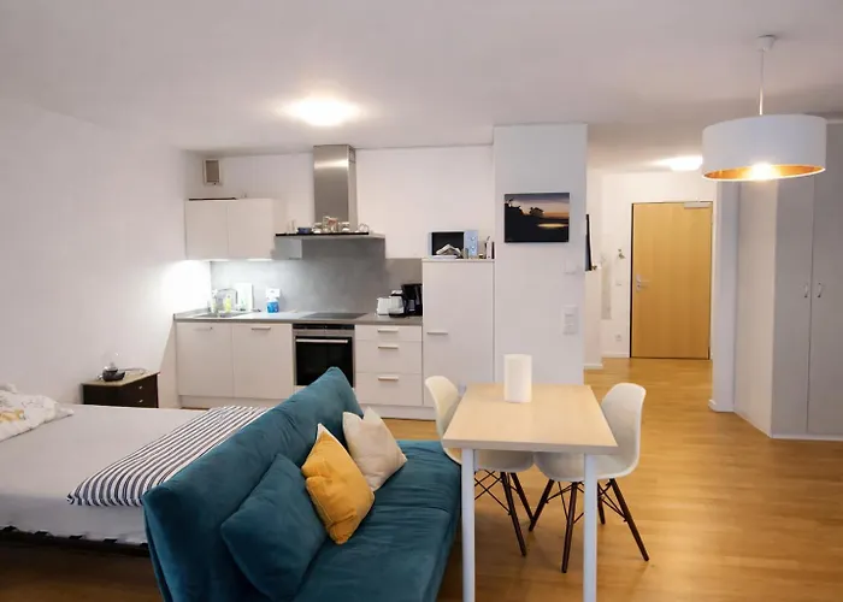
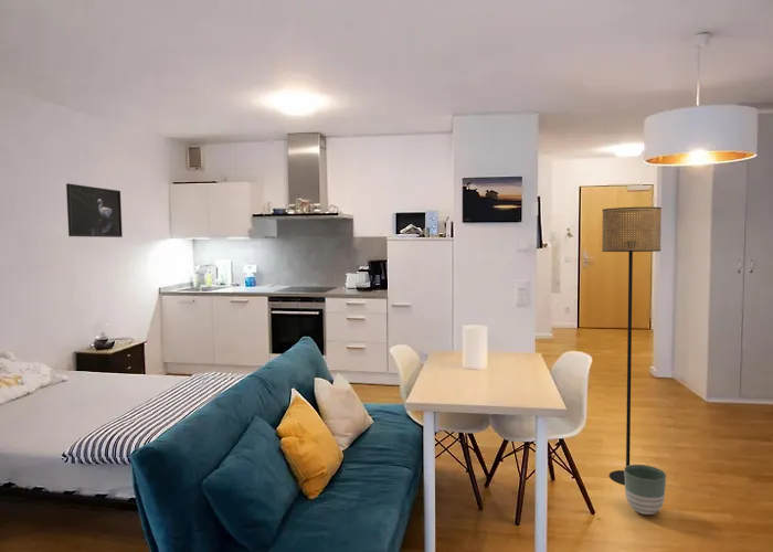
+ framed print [65,182,124,238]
+ planter [623,464,667,516]
+ floor lamp [601,205,663,486]
